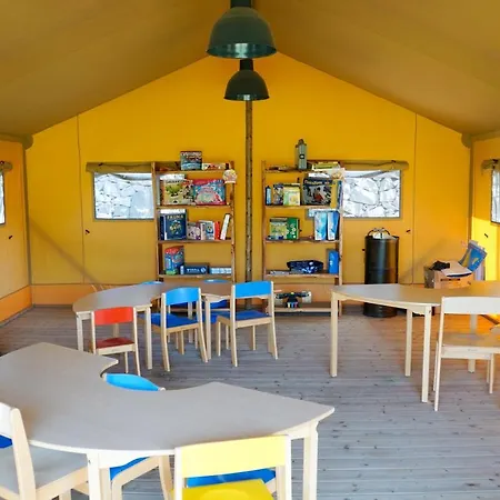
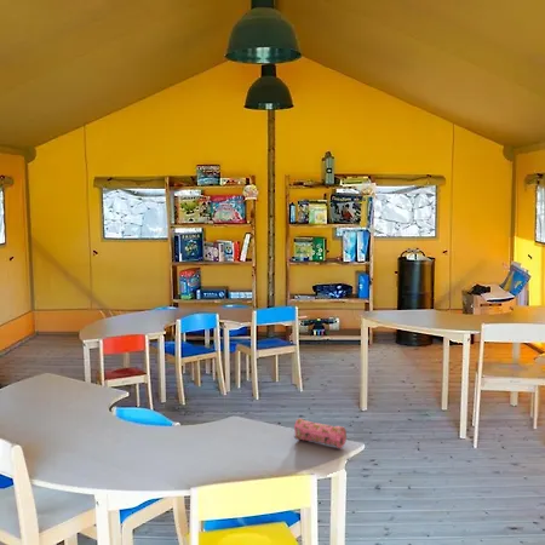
+ pencil case [293,418,348,449]
